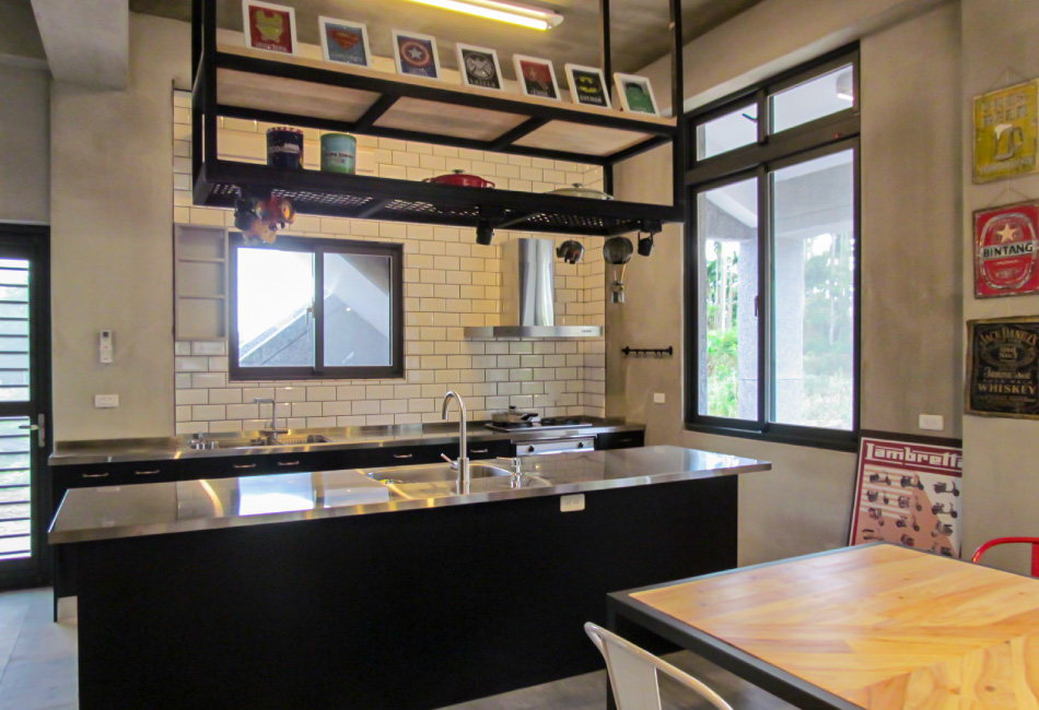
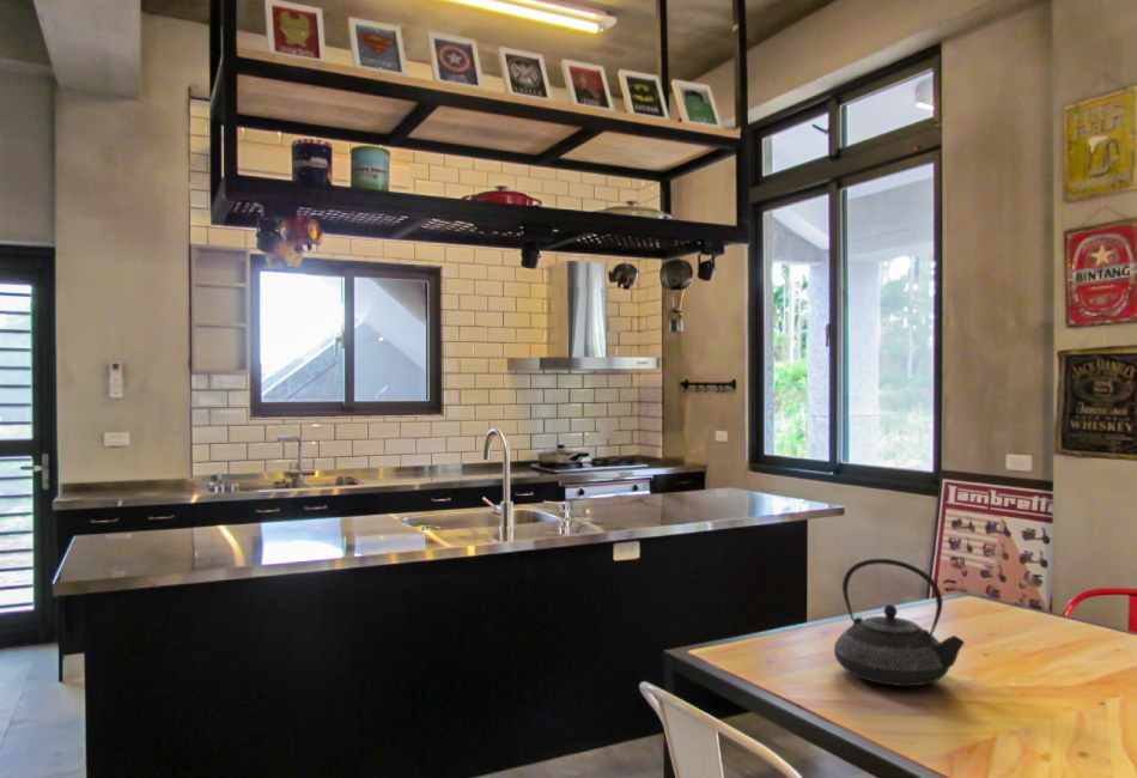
+ teapot [833,558,966,687]
